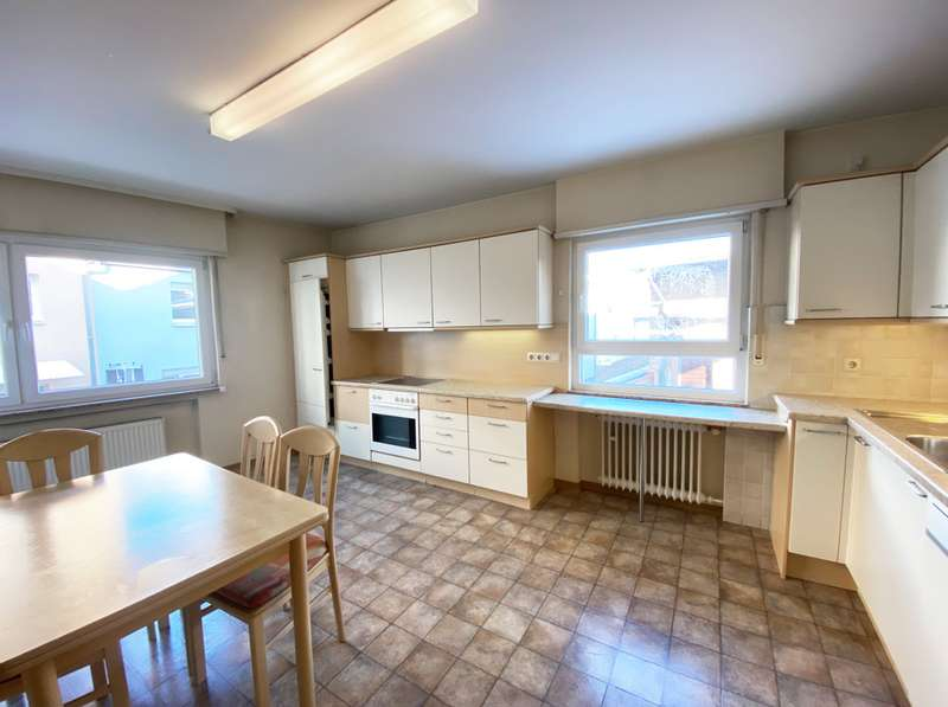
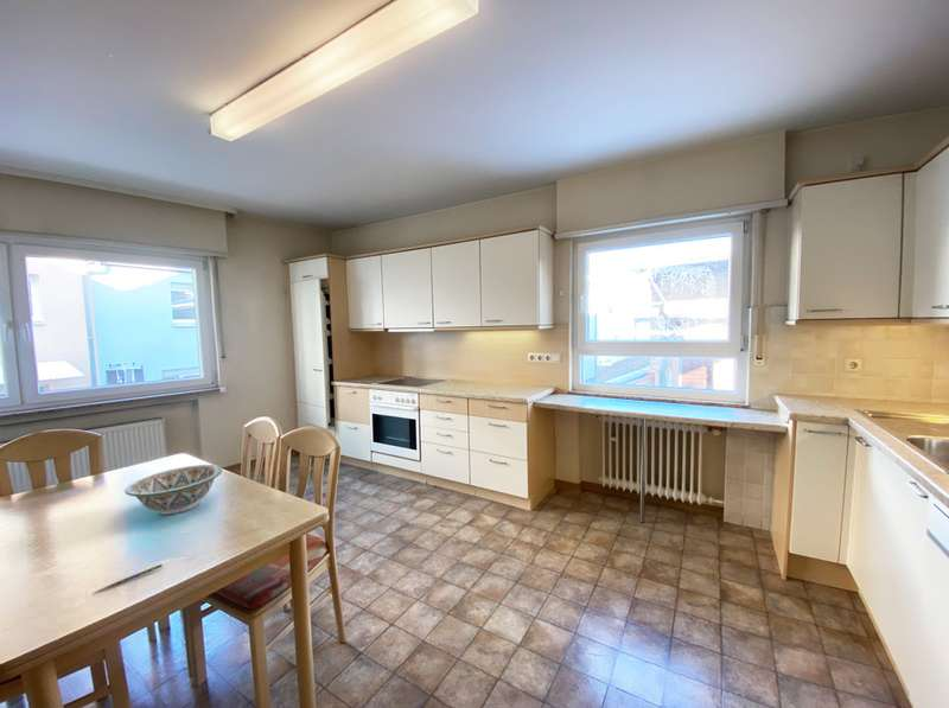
+ pen [90,563,164,595]
+ decorative bowl [123,464,223,516]
